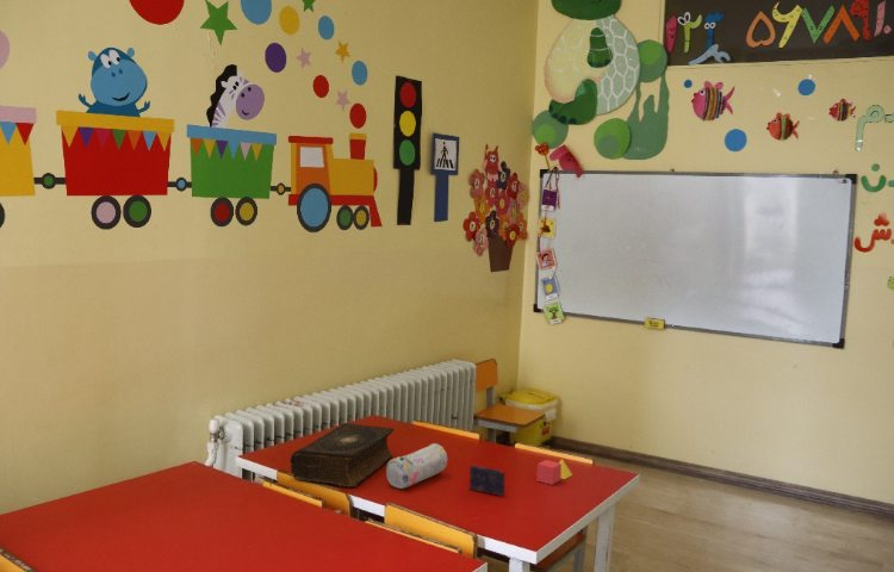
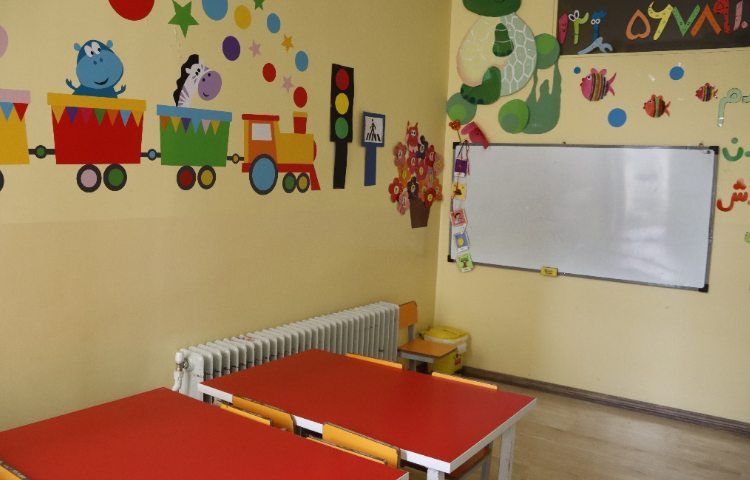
- book [290,422,395,489]
- toy blocks [535,458,573,486]
- crayon box [468,464,507,497]
- pencil case [385,442,448,490]
